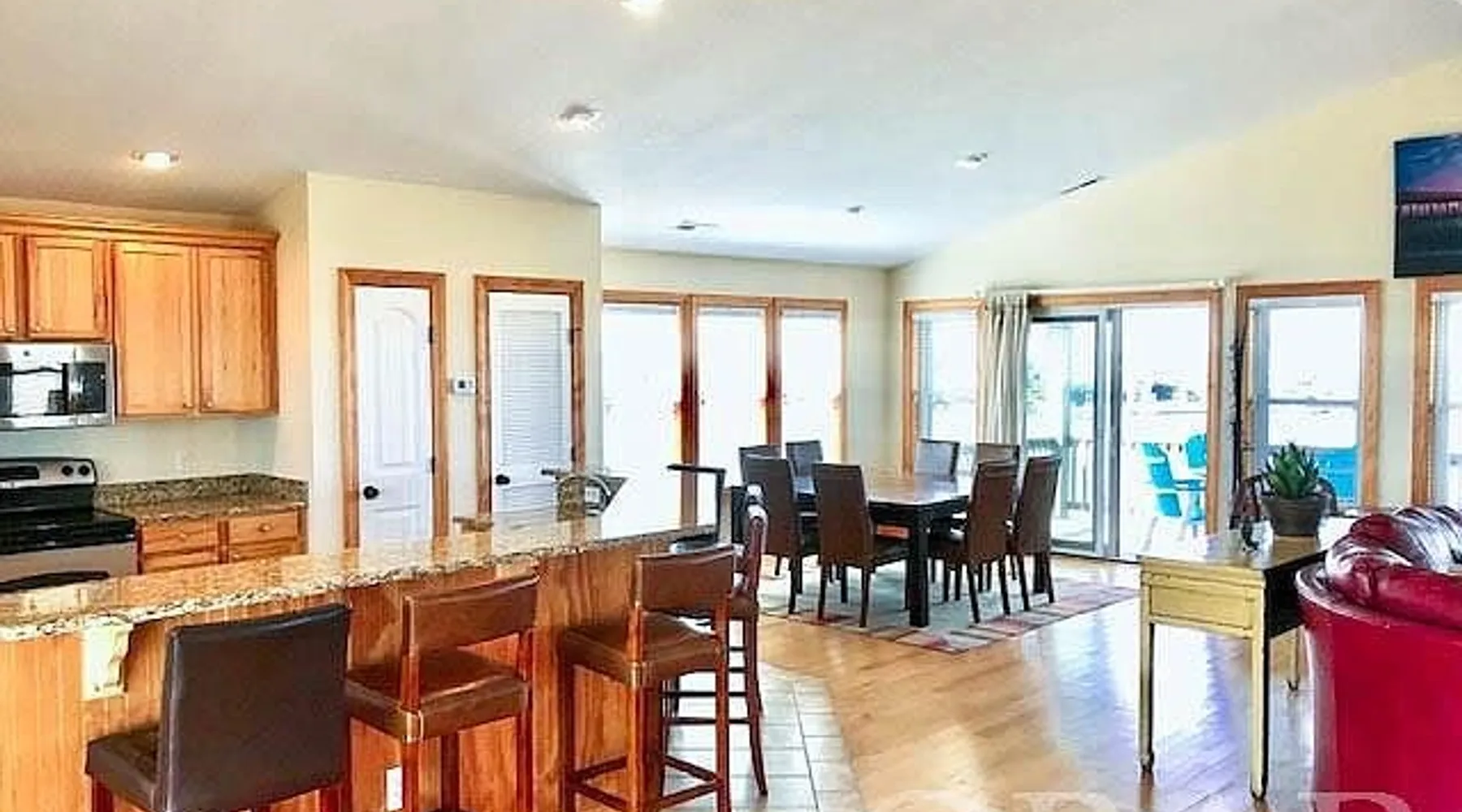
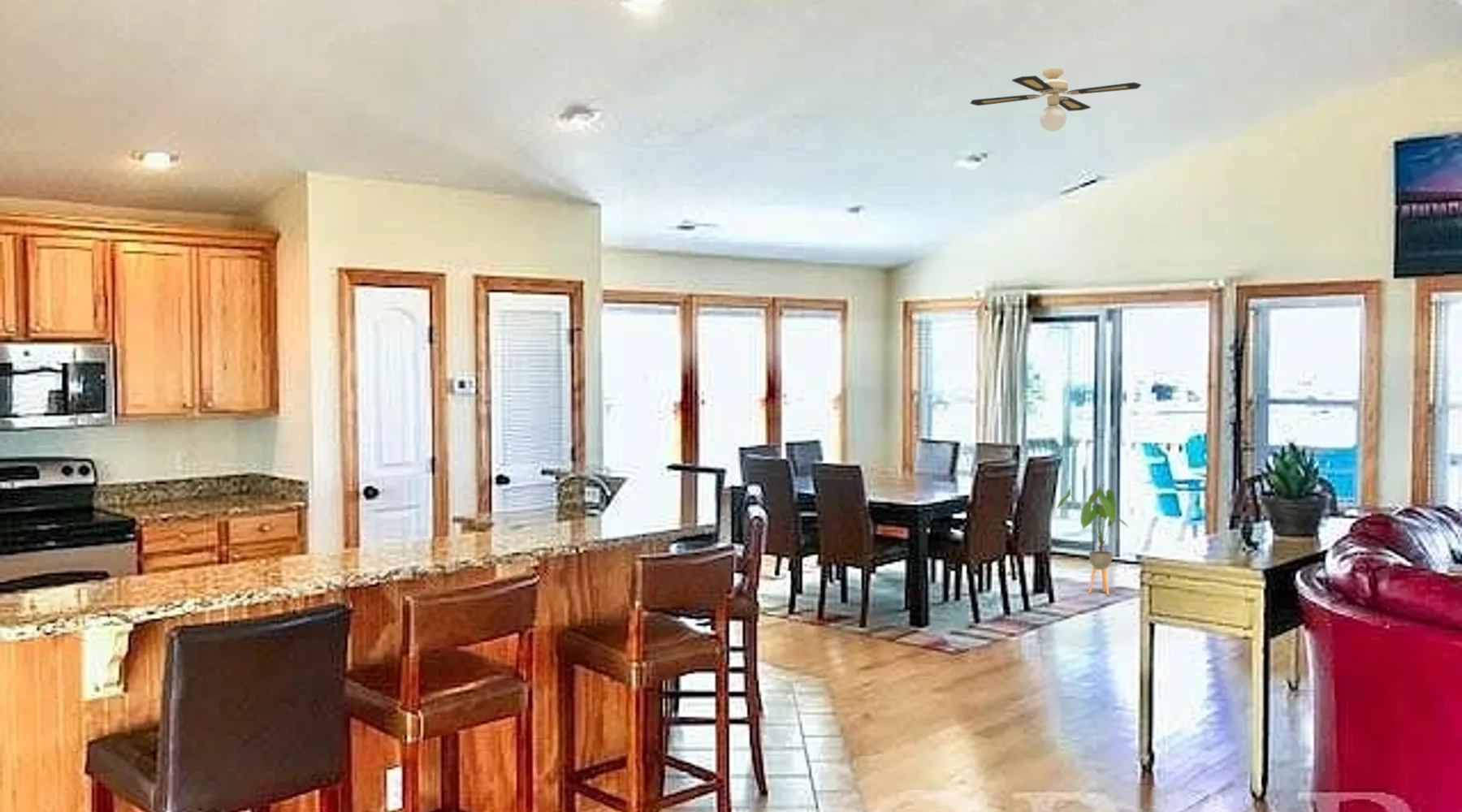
+ house plant [1054,483,1131,596]
+ ceiling fan [970,67,1142,132]
